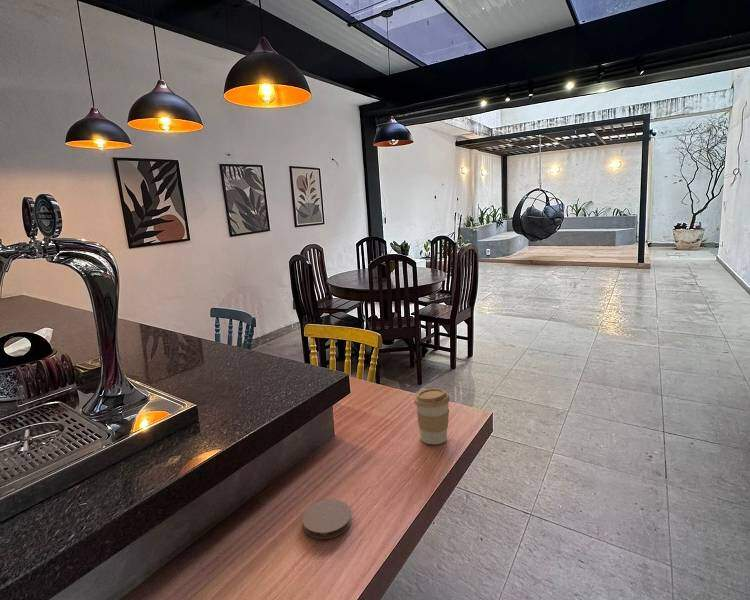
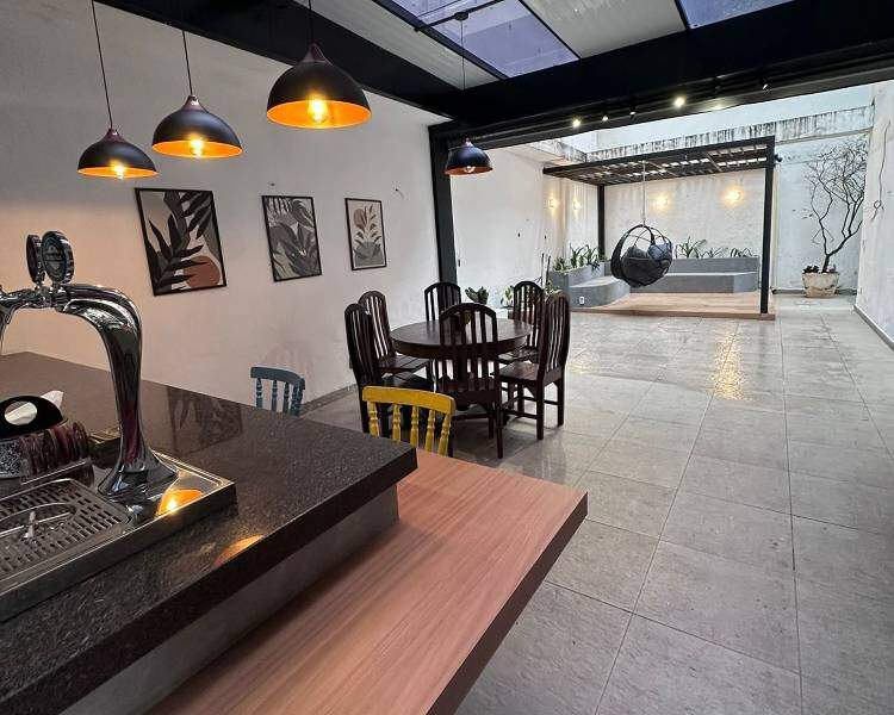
- coaster [301,498,353,540]
- coffee cup [413,387,451,445]
